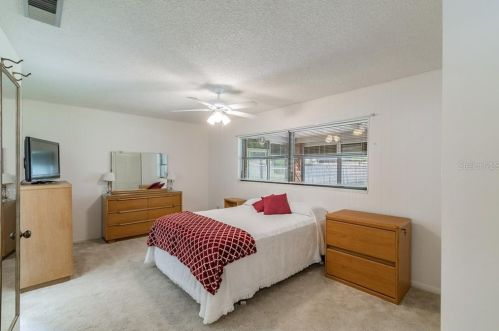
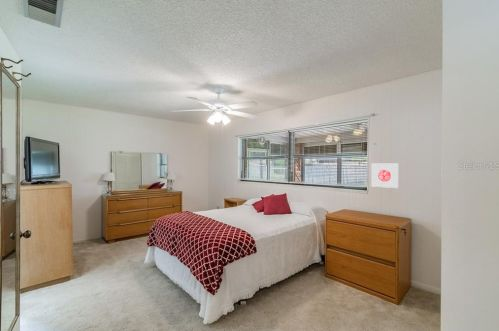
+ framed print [370,163,399,189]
